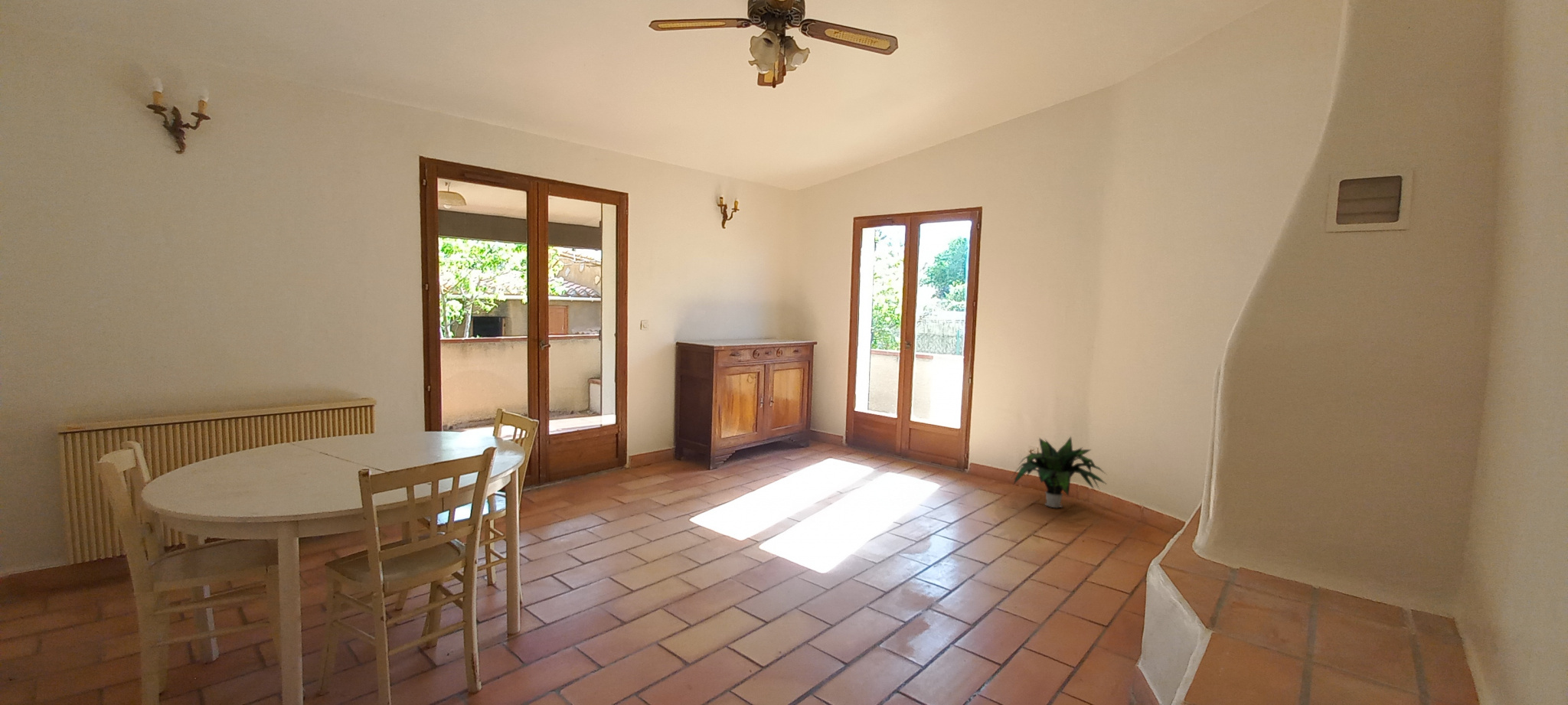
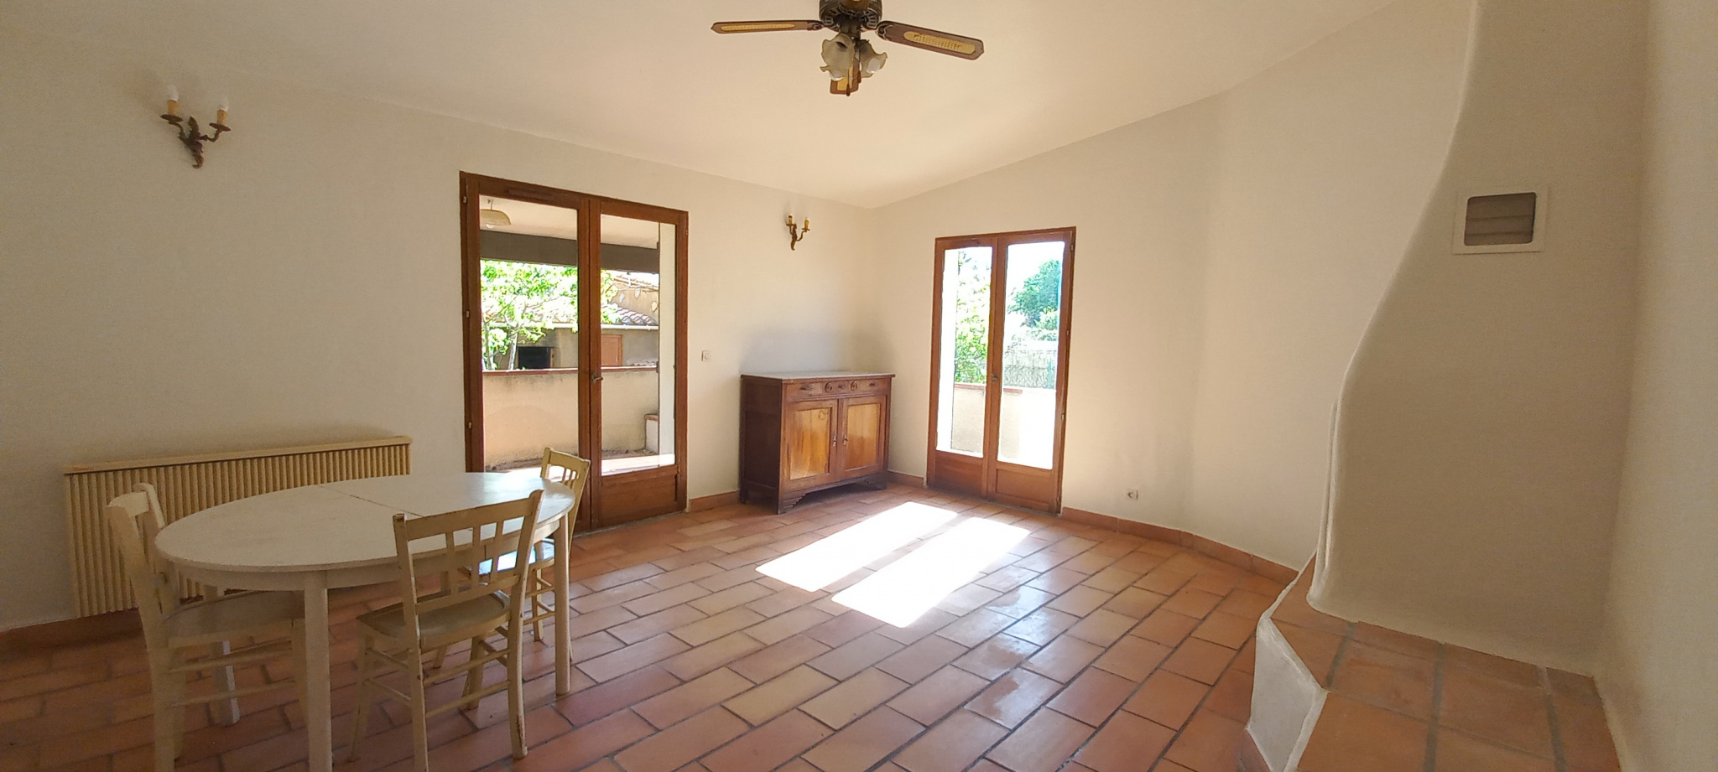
- potted plant [1011,436,1108,508]
